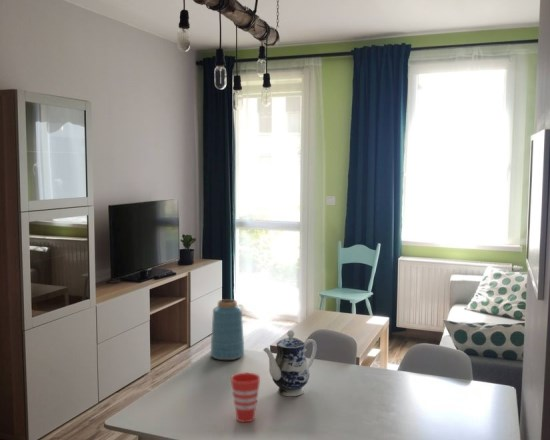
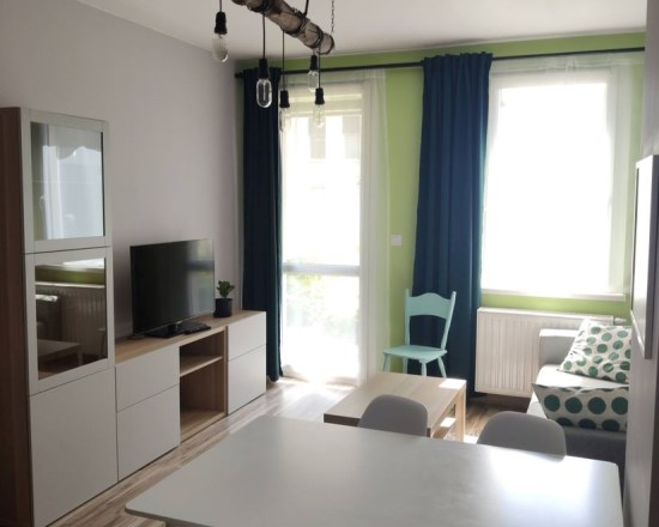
- teapot [262,329,318,397]
- cup [230,372,261,423]
- vase [210,298,245,361]
